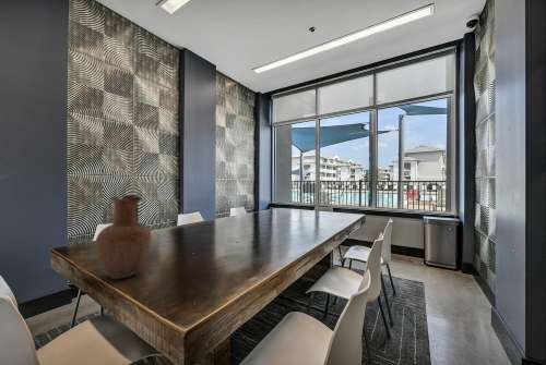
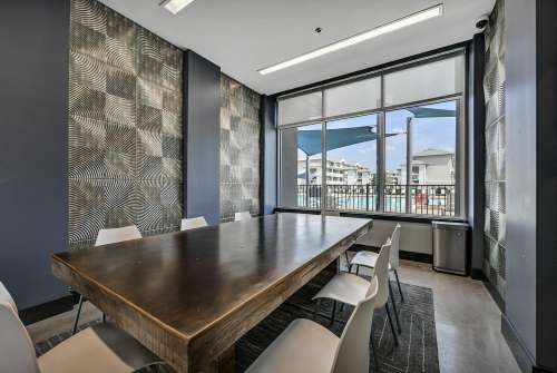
- vase [95,194,153,280]
